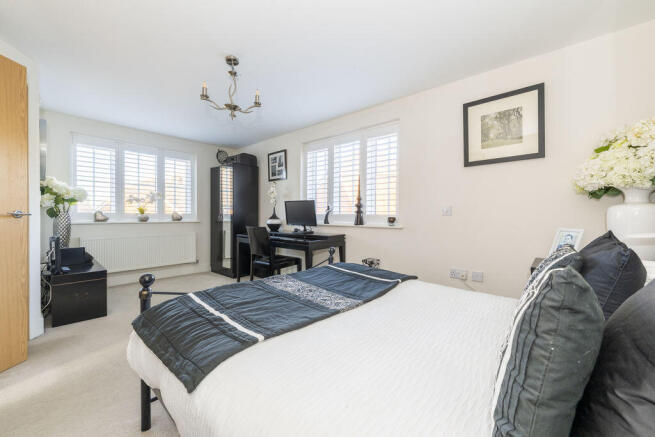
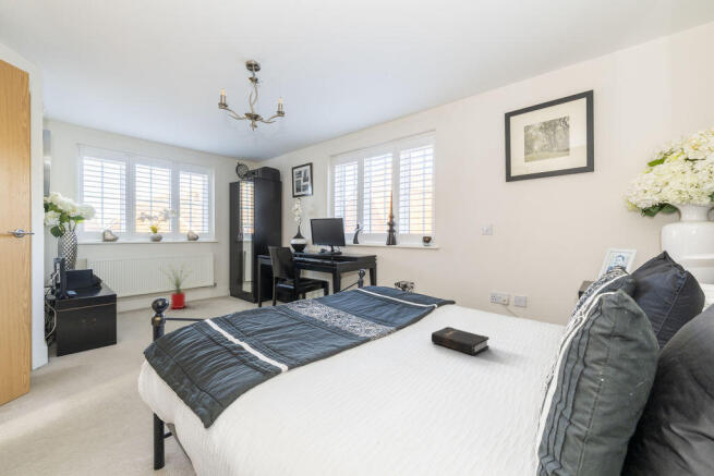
+ hardback book [431,326,491,356]
+ house plant [159,263,195,310]
